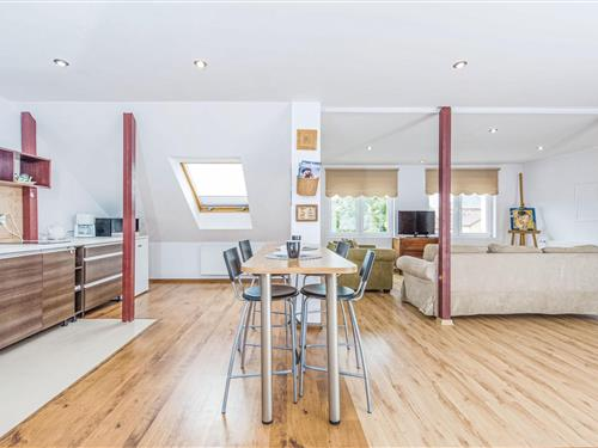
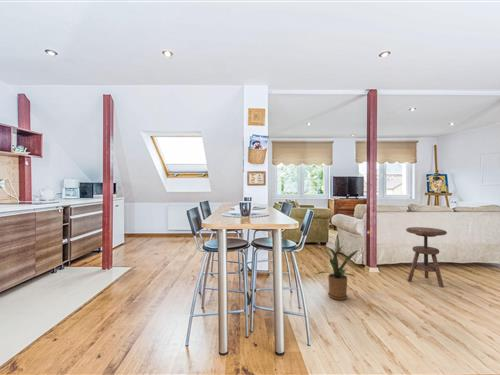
+ house plant [316,244,361,301]
+ side table [405,226,448,288]
